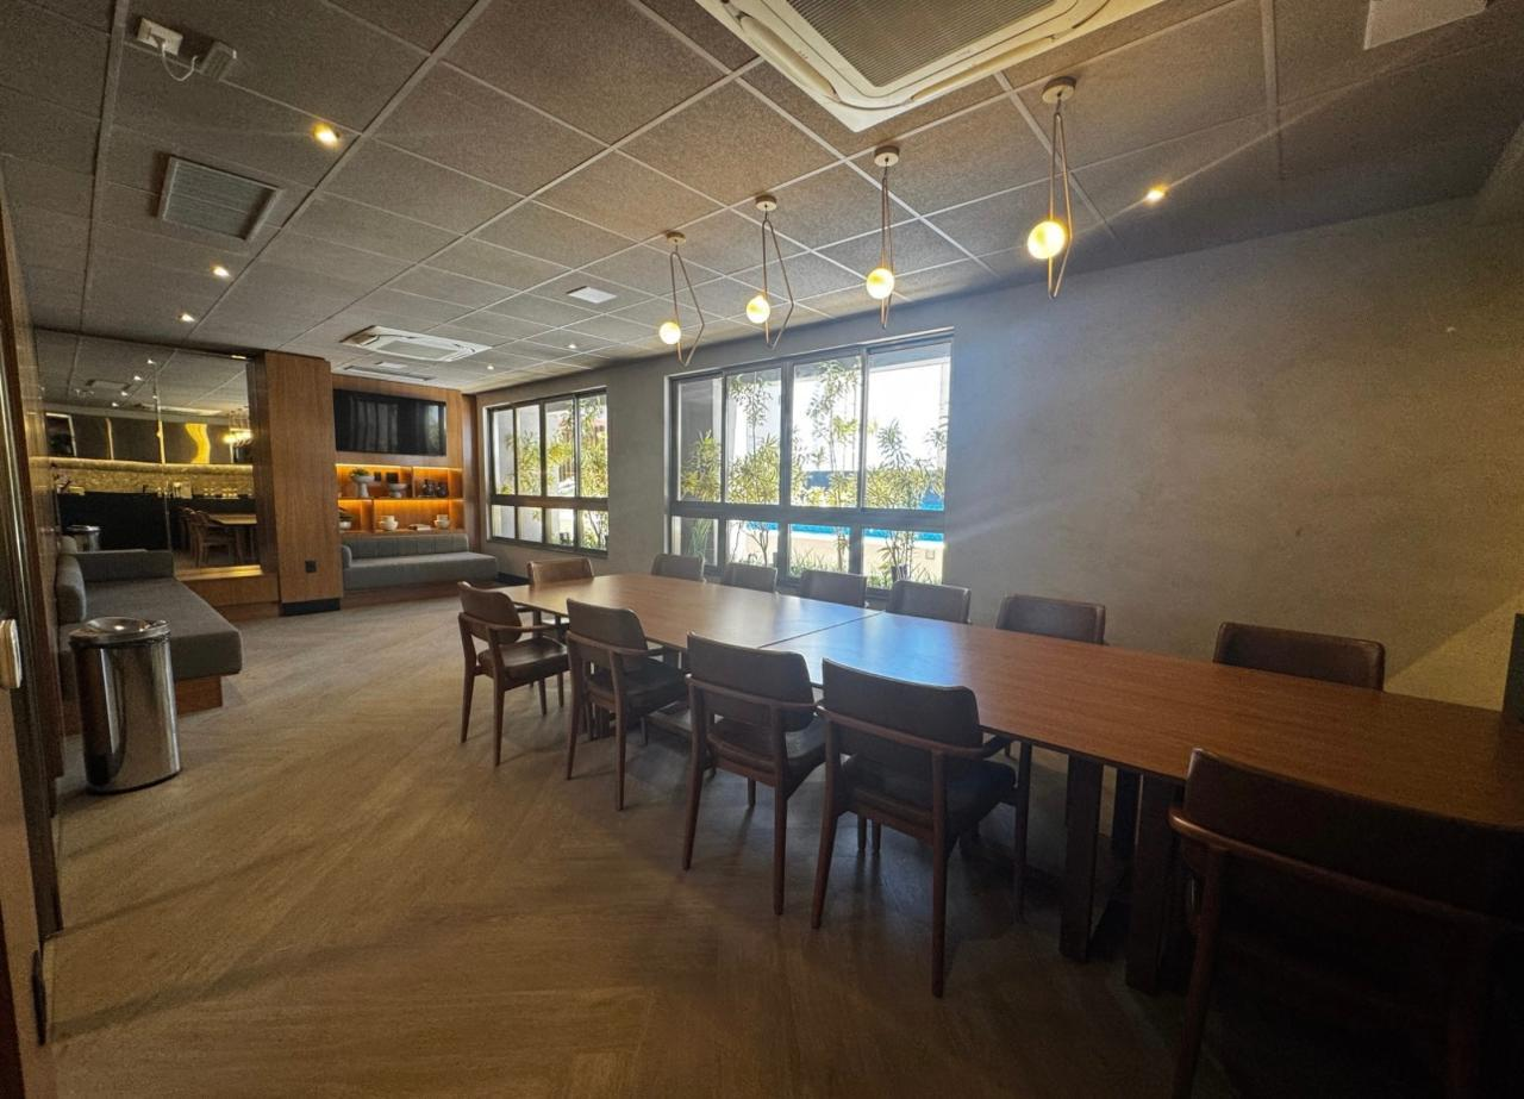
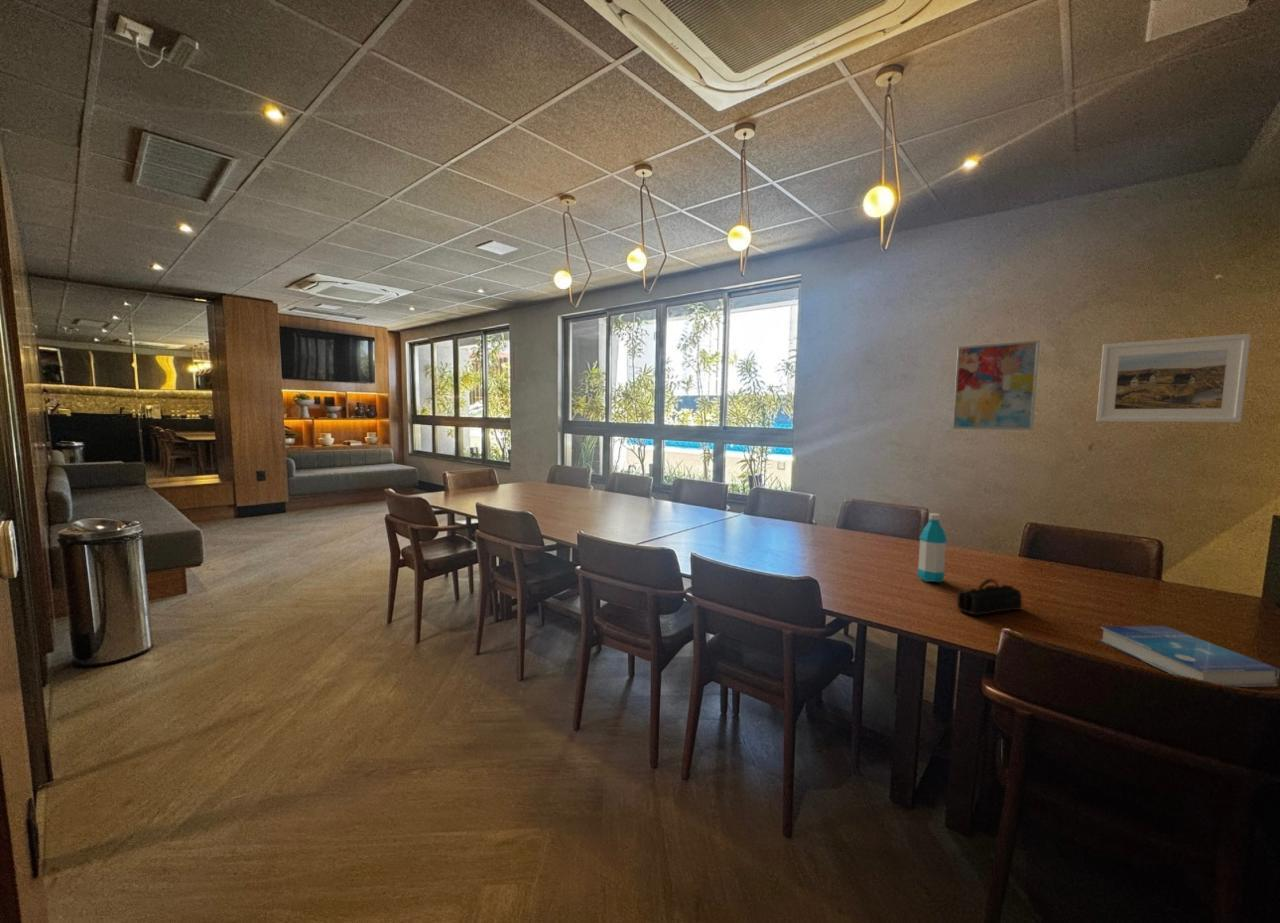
+ pencil case [956,578,1023,617]
+ wall art [952,339,1041,431]
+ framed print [1095,333,1252,423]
+ book [1099,625,1280,688]
+ water bottle [916,512,948,583]
